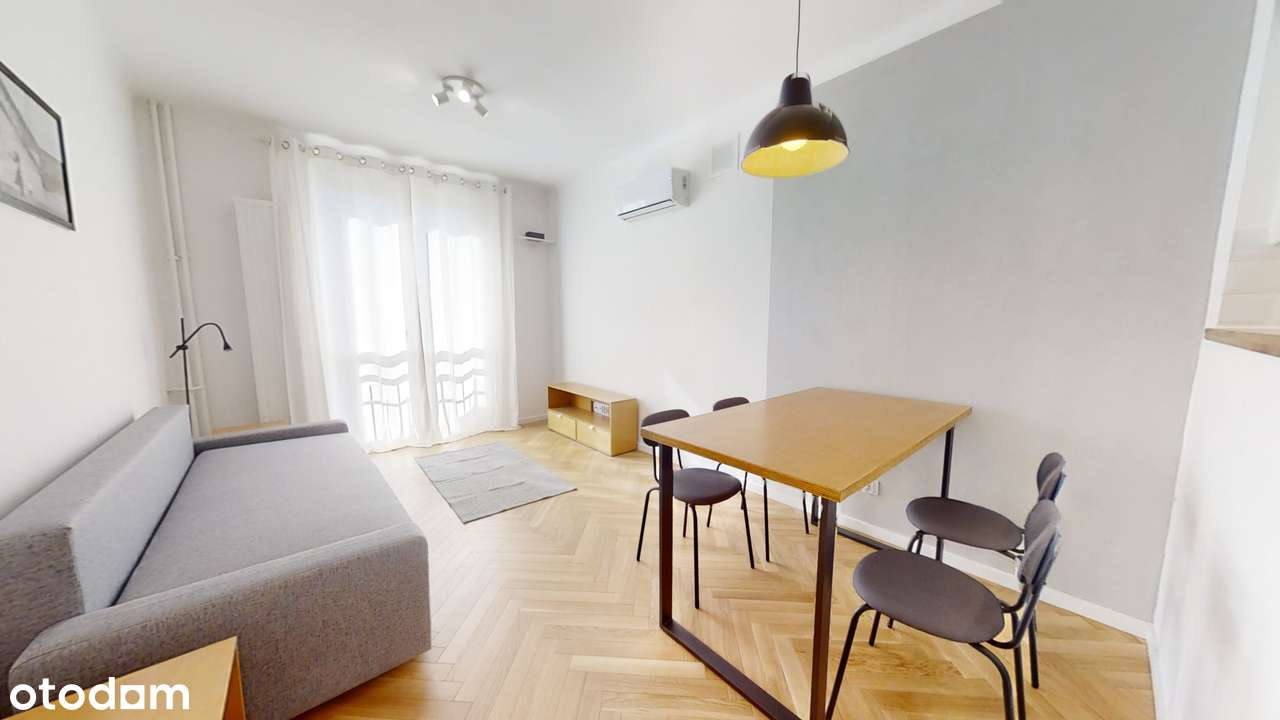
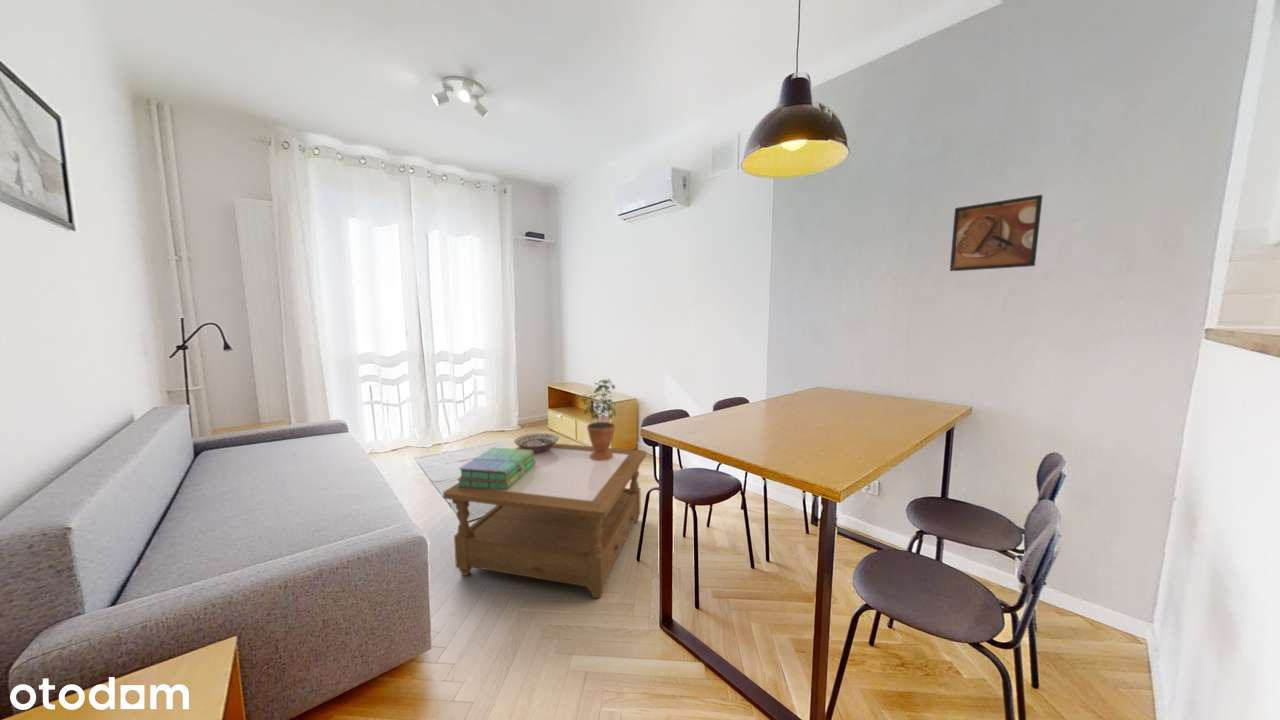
+ potted plant [579,377,617,461]
+ decorative bowl [513,432,560,453]
+ coffee table [442,443,647,599]
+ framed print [949,194,1043,272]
+ stack of books [456,447,536,490]
